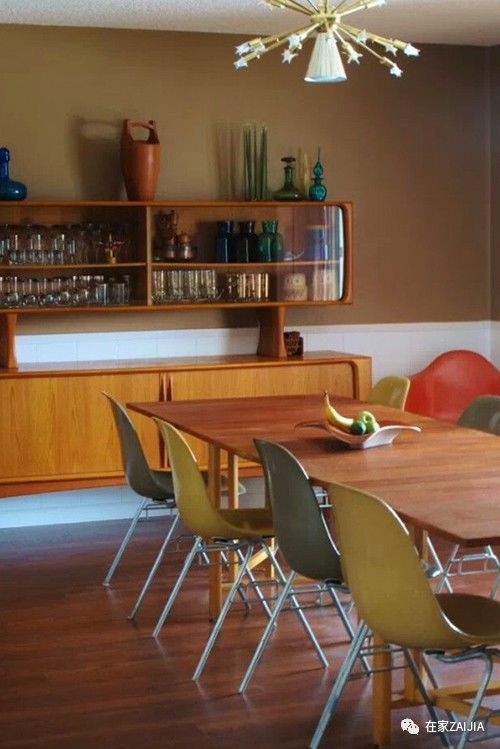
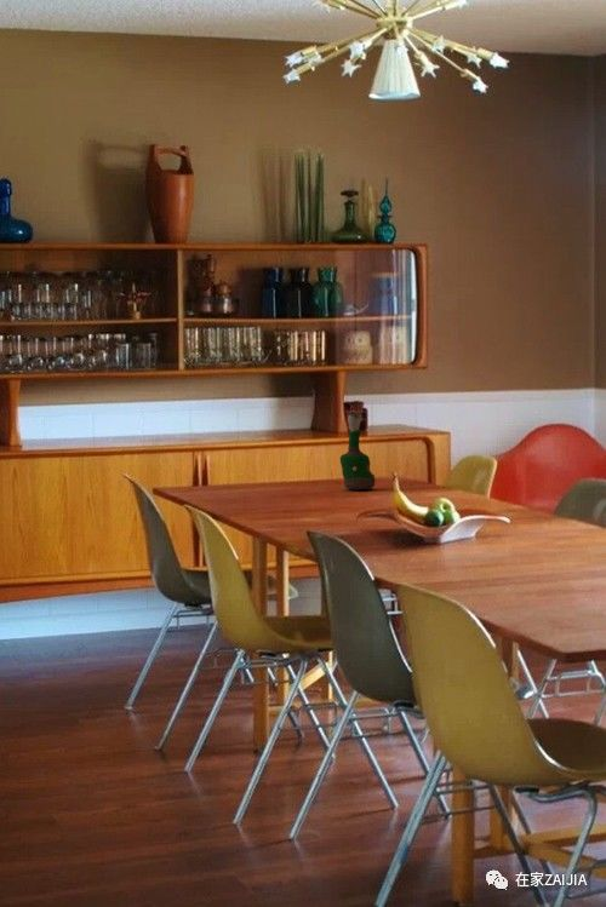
+ grog bottle [339,412,376,492]
